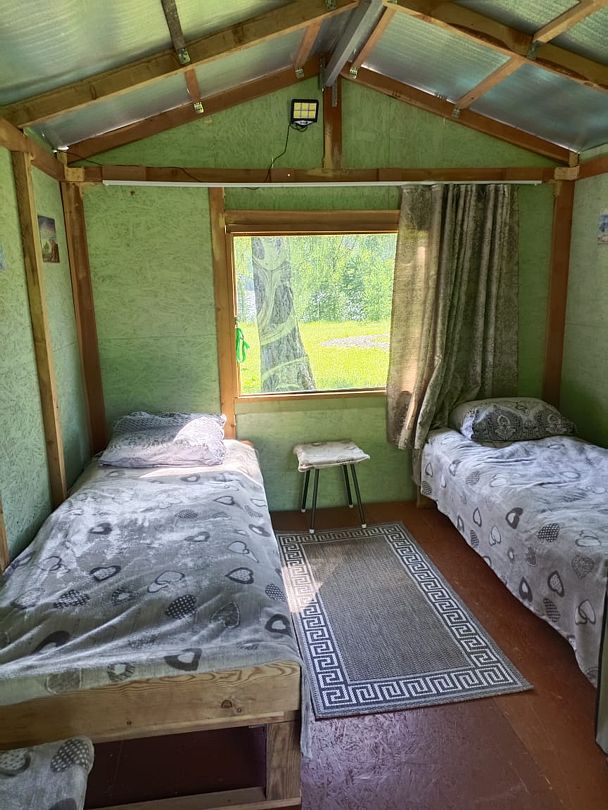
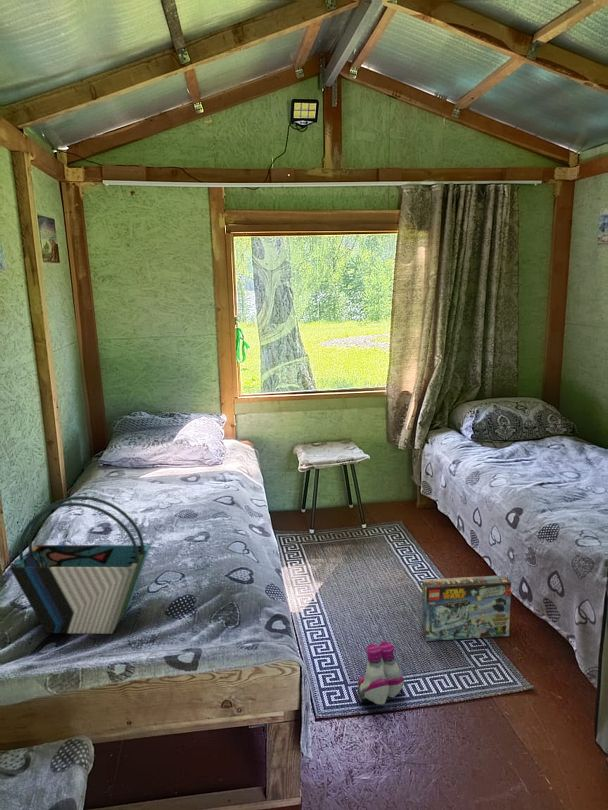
+ tote bag [9,495,151,635]
+ boots [356,640,405,705]
+ box [421,574,513,642]
